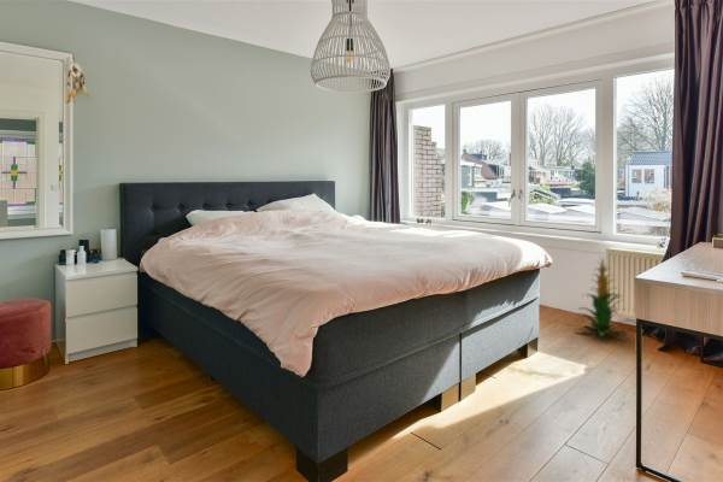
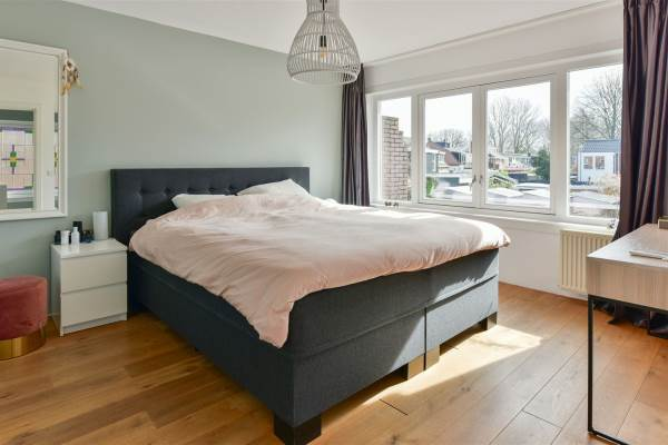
- indoor plant [572,255,630,339]
